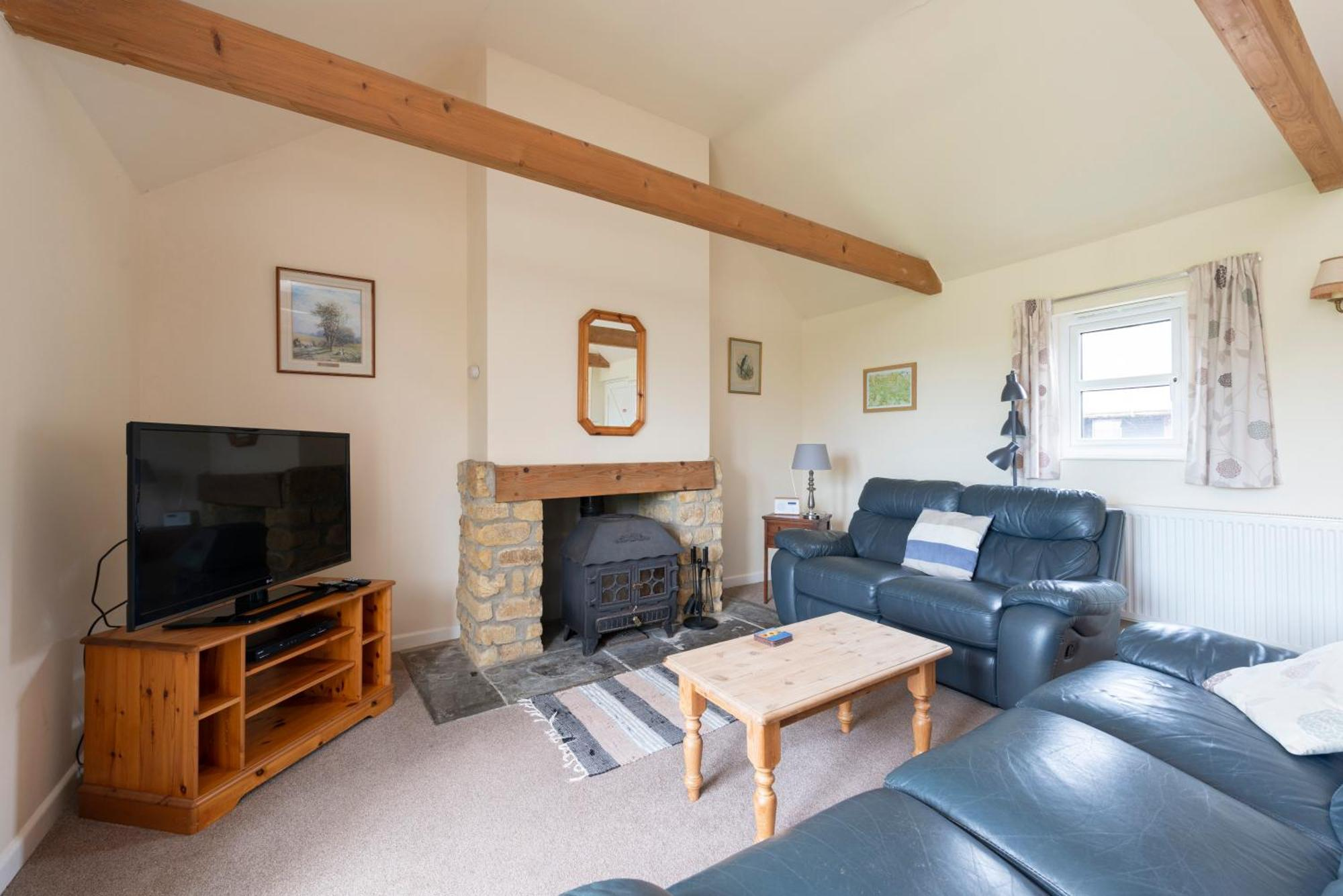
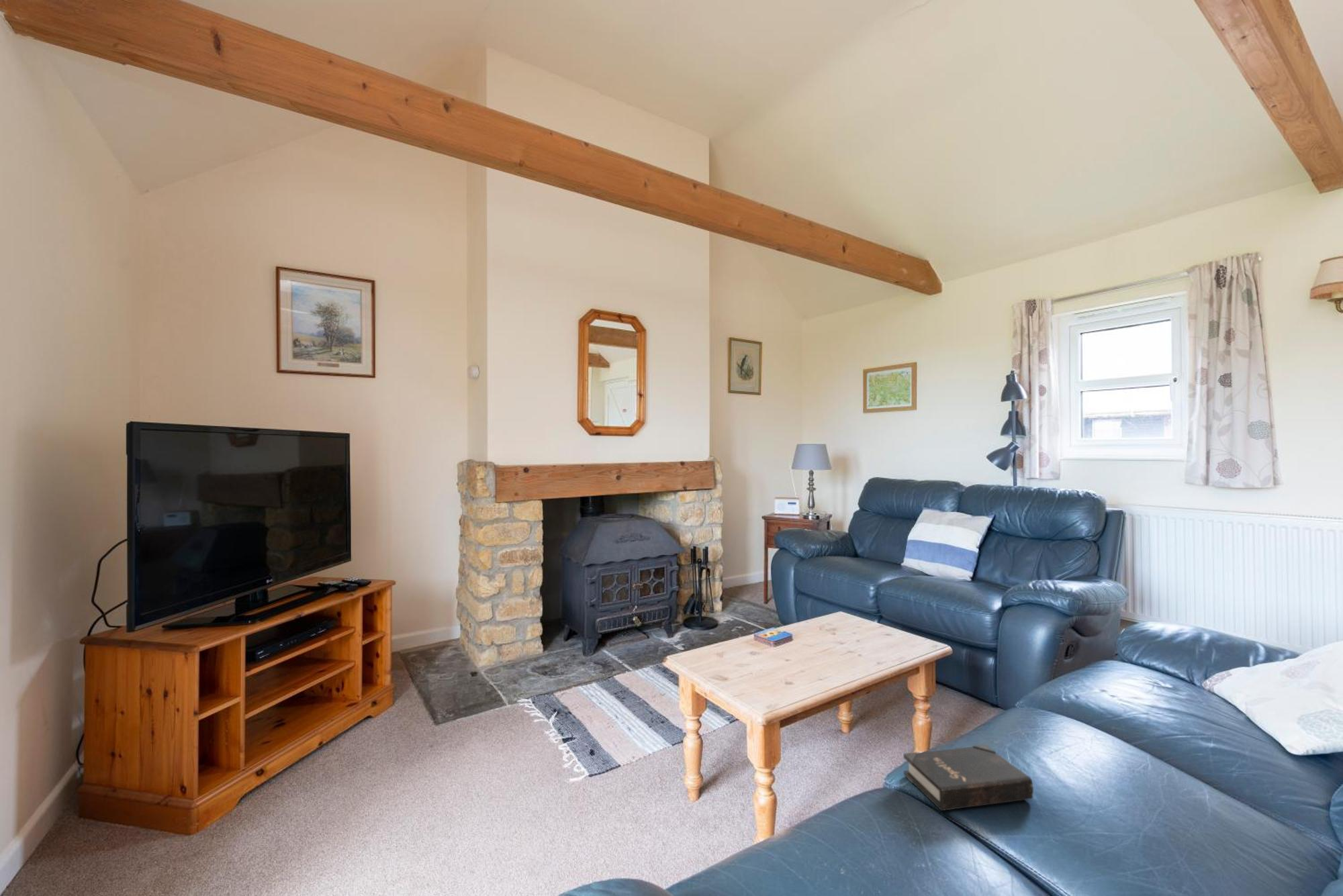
+ hardback book [903,744,1034,811]
